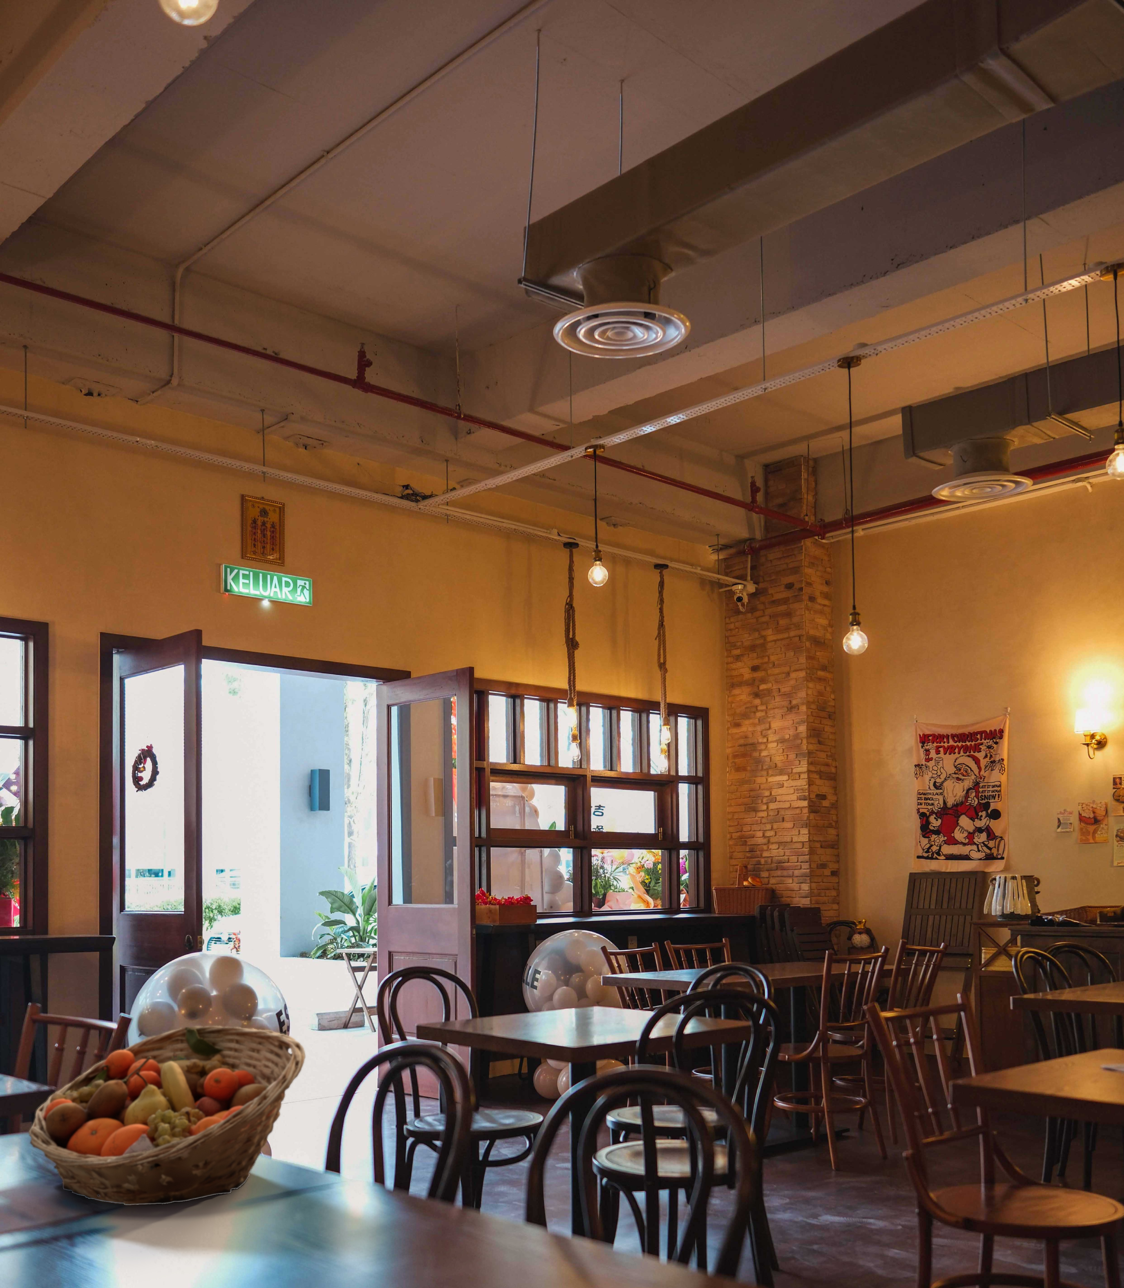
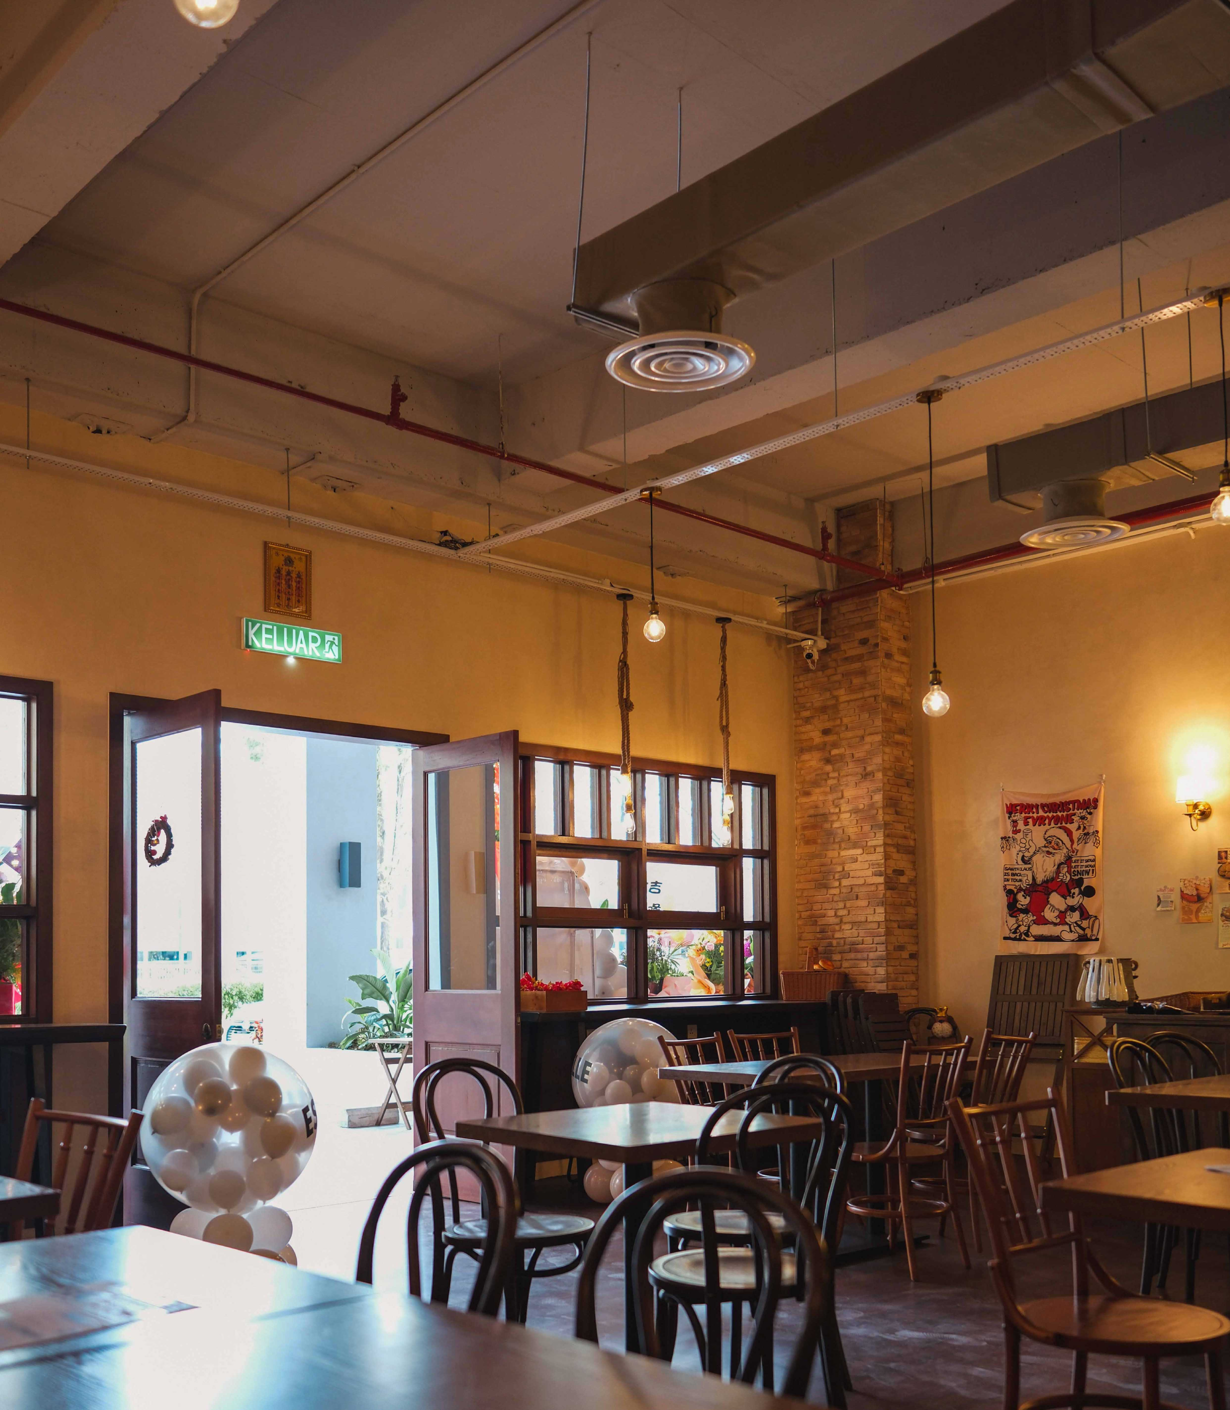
- fruit basket [28,1025,306,1206]
